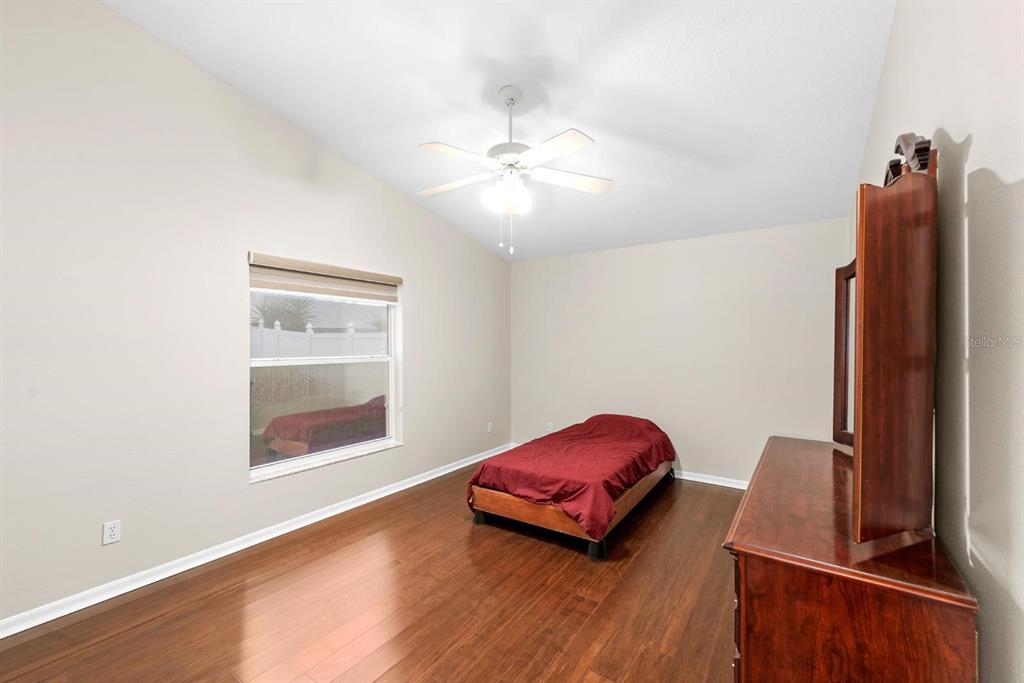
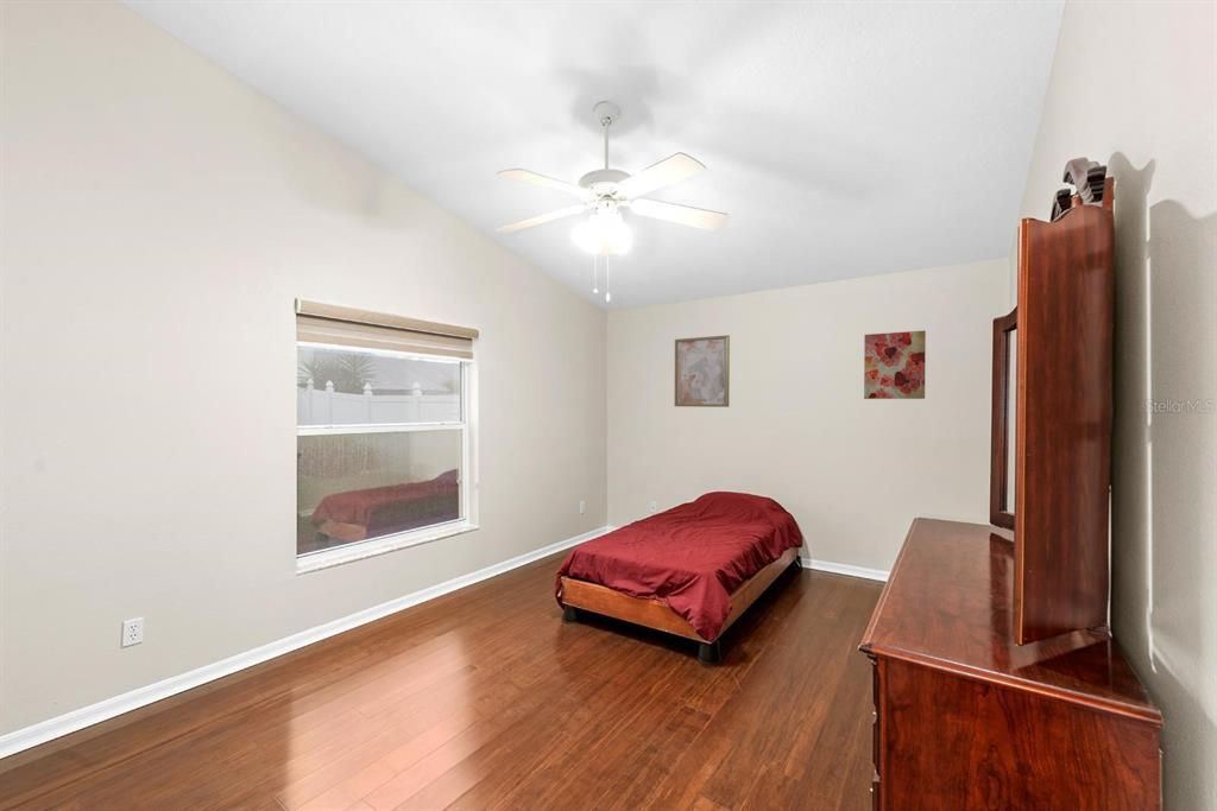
+ wall art [863,329,927,400]
+ wall art [674,334,731,408]
